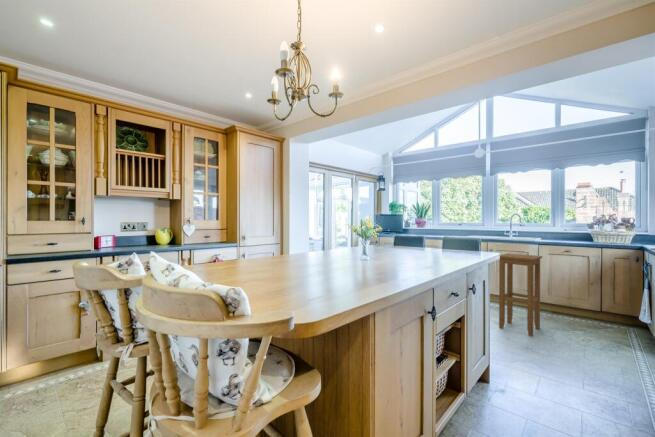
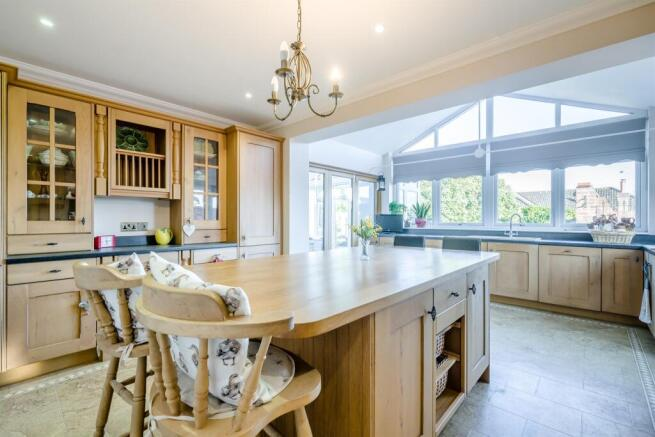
- stool [498,252,543,337]
